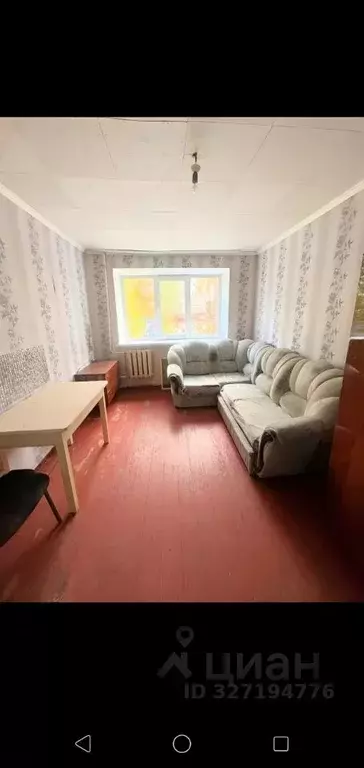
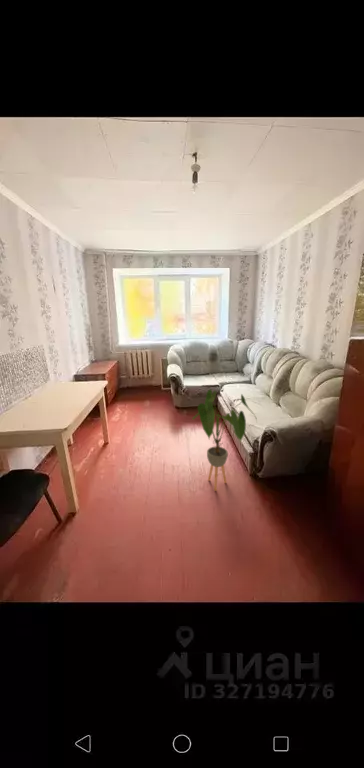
+ house plant [191,389,258,492]
